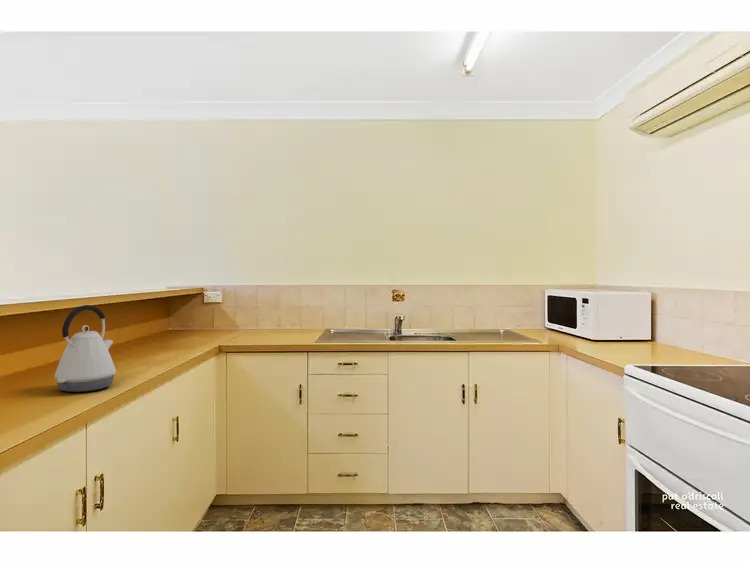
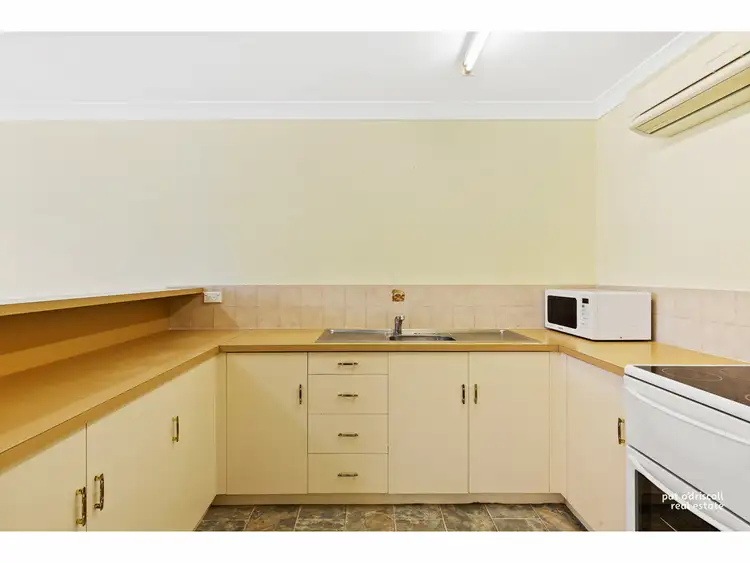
- kettle [54,304,117,393]
